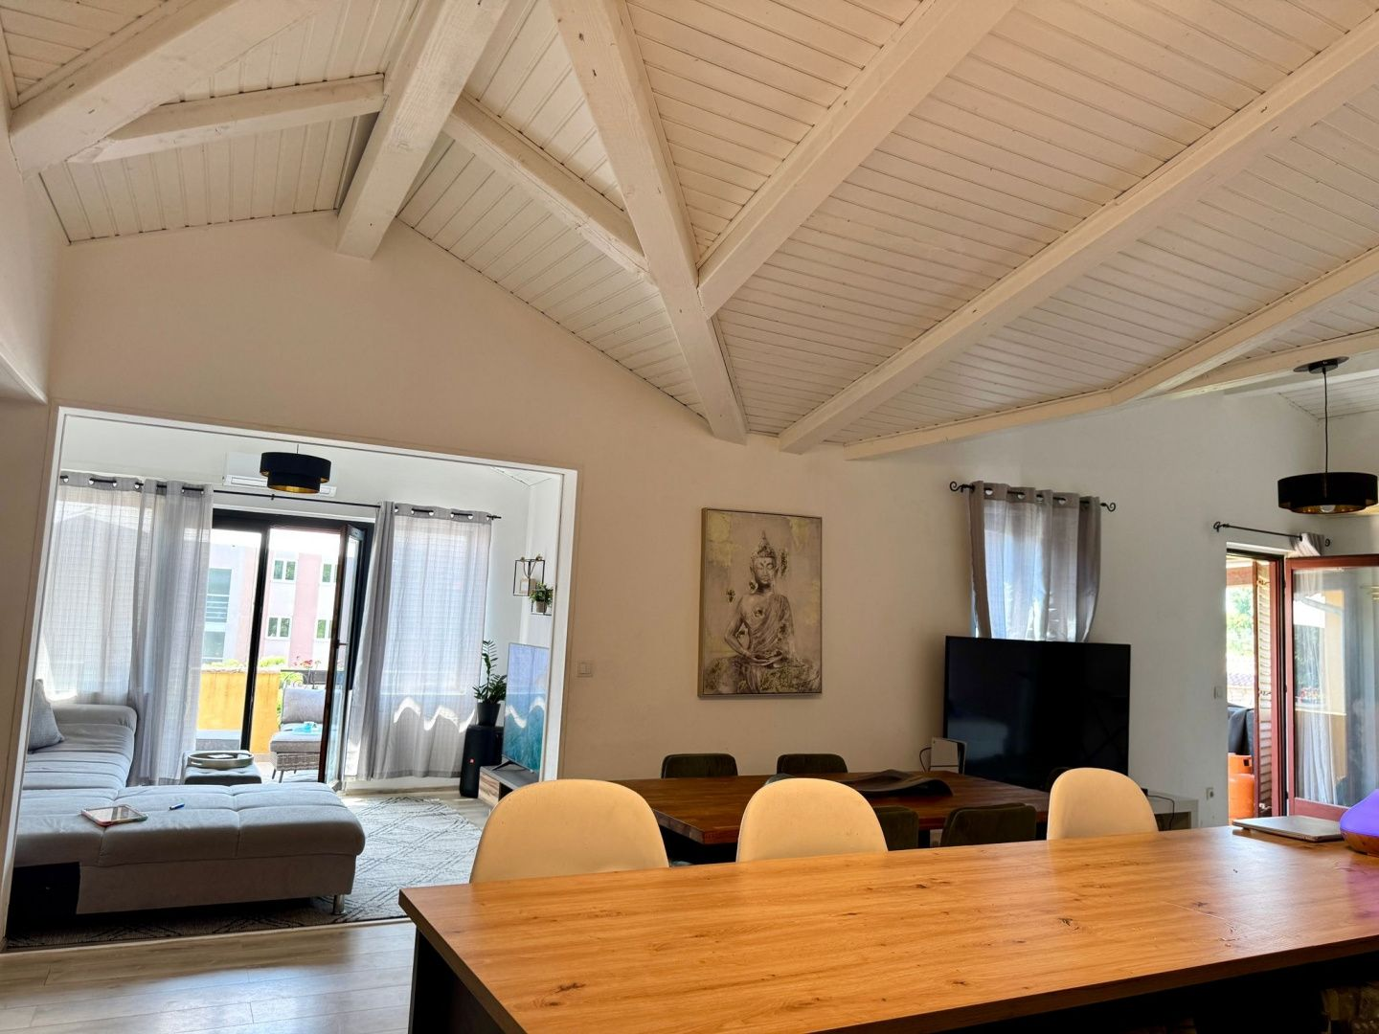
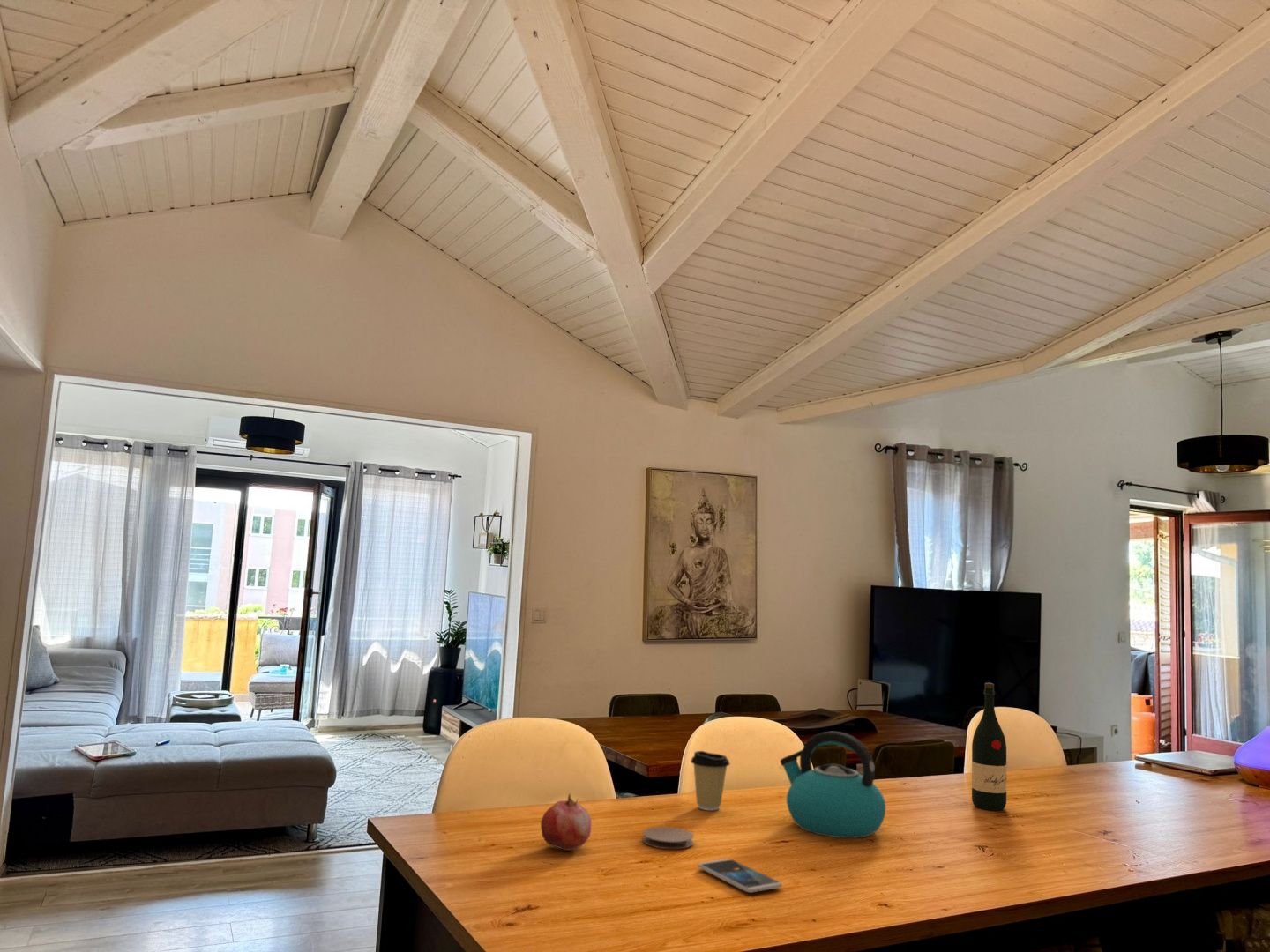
+ kettle [779,731,886,839]
+ fruit [540,792,592,852]
+ coaster [642,826,695,850]
+ smartphone [697,859,782,894]
+ wine bottle [971,681,1007,811]
+ coffee cup [690,750,731,811]
